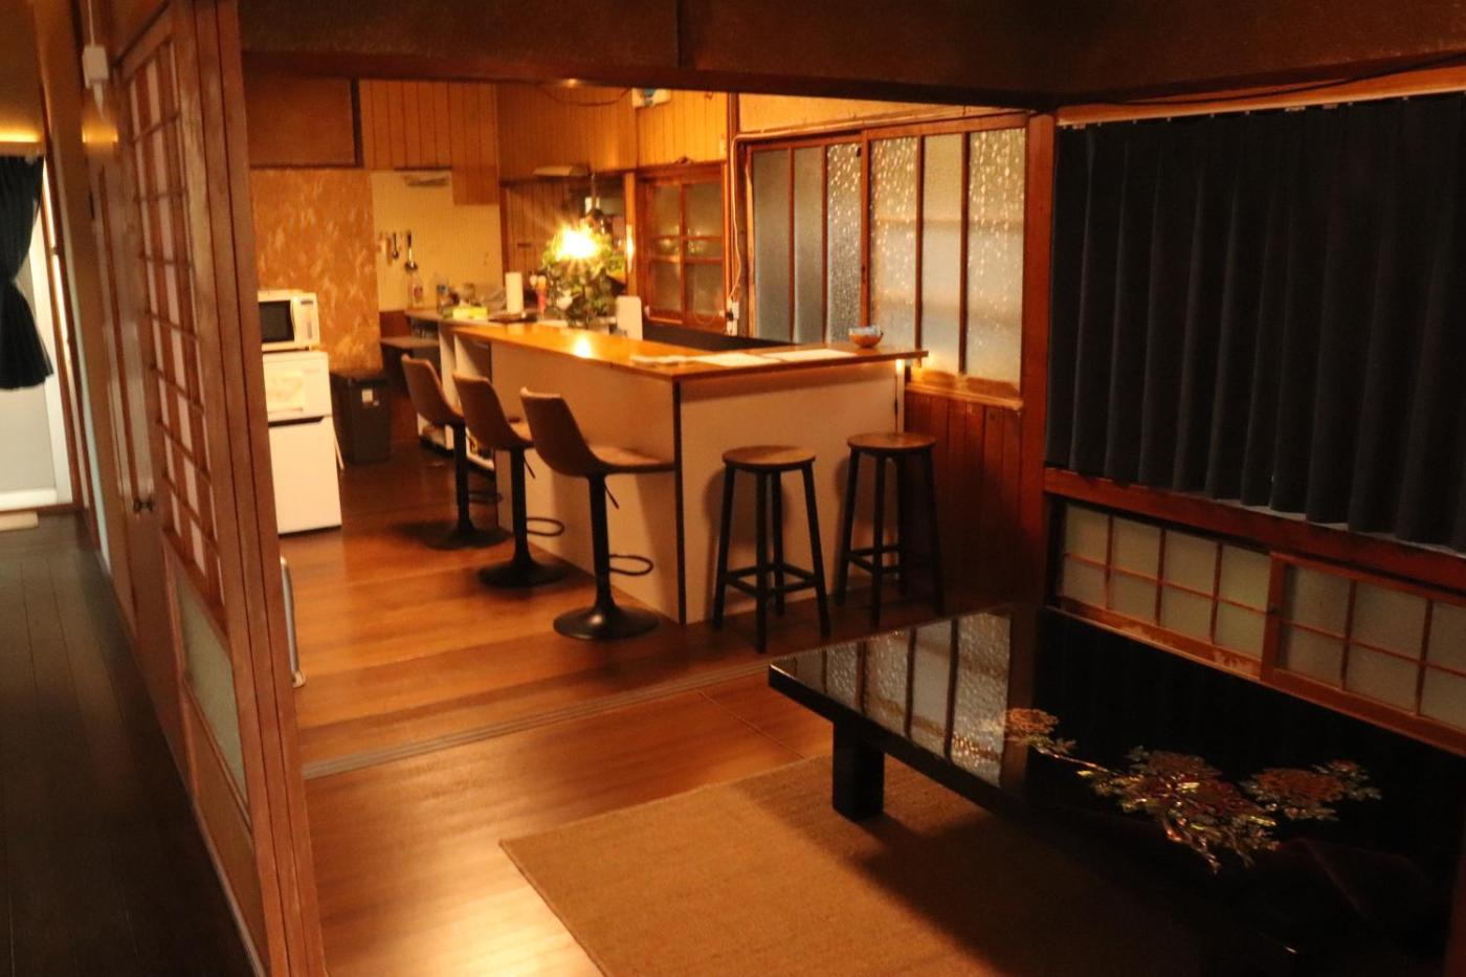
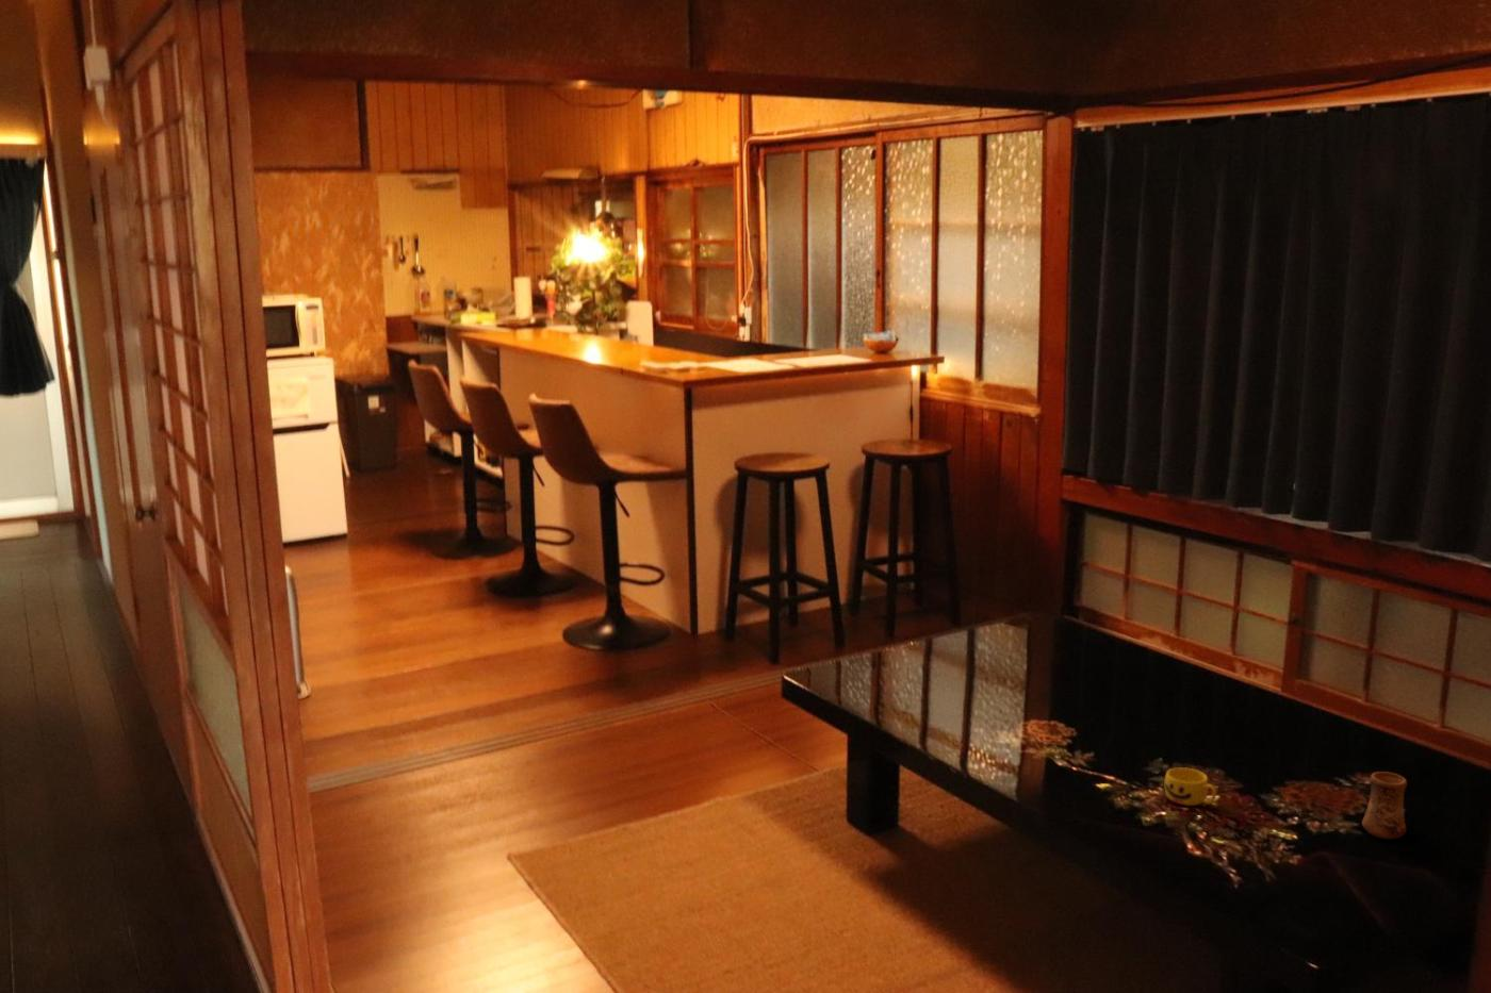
+ cup [1164,766,1217,807]
+ cup [1361,770,1408,841]
